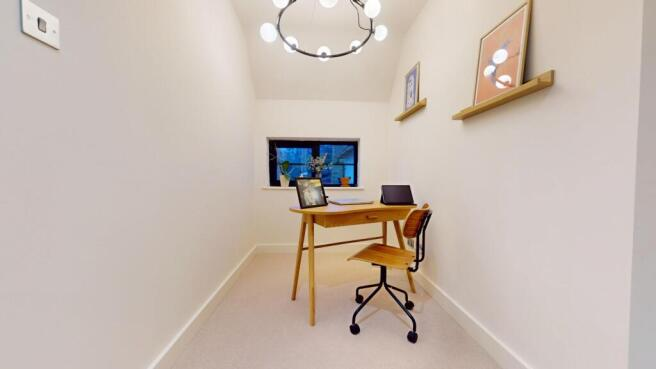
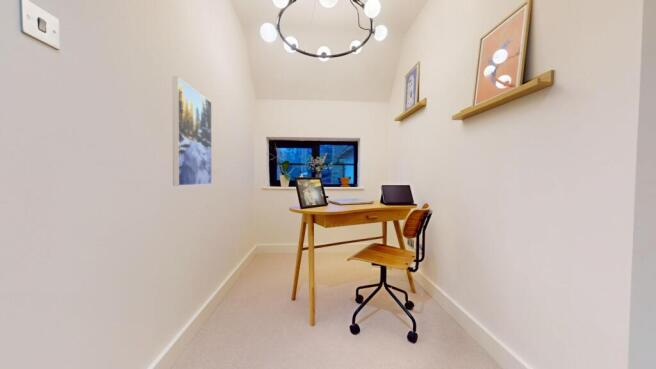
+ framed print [172,76,213,187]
